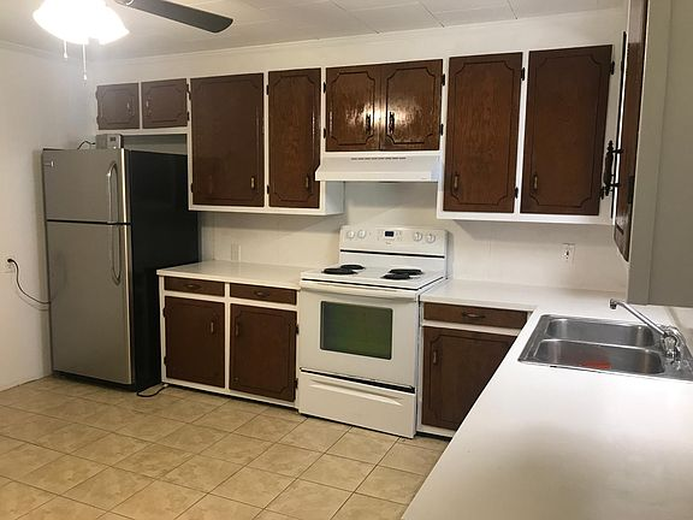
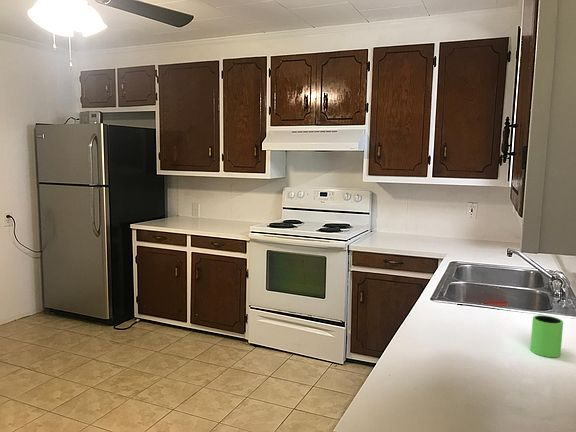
+ mug [529,314,564,358]
